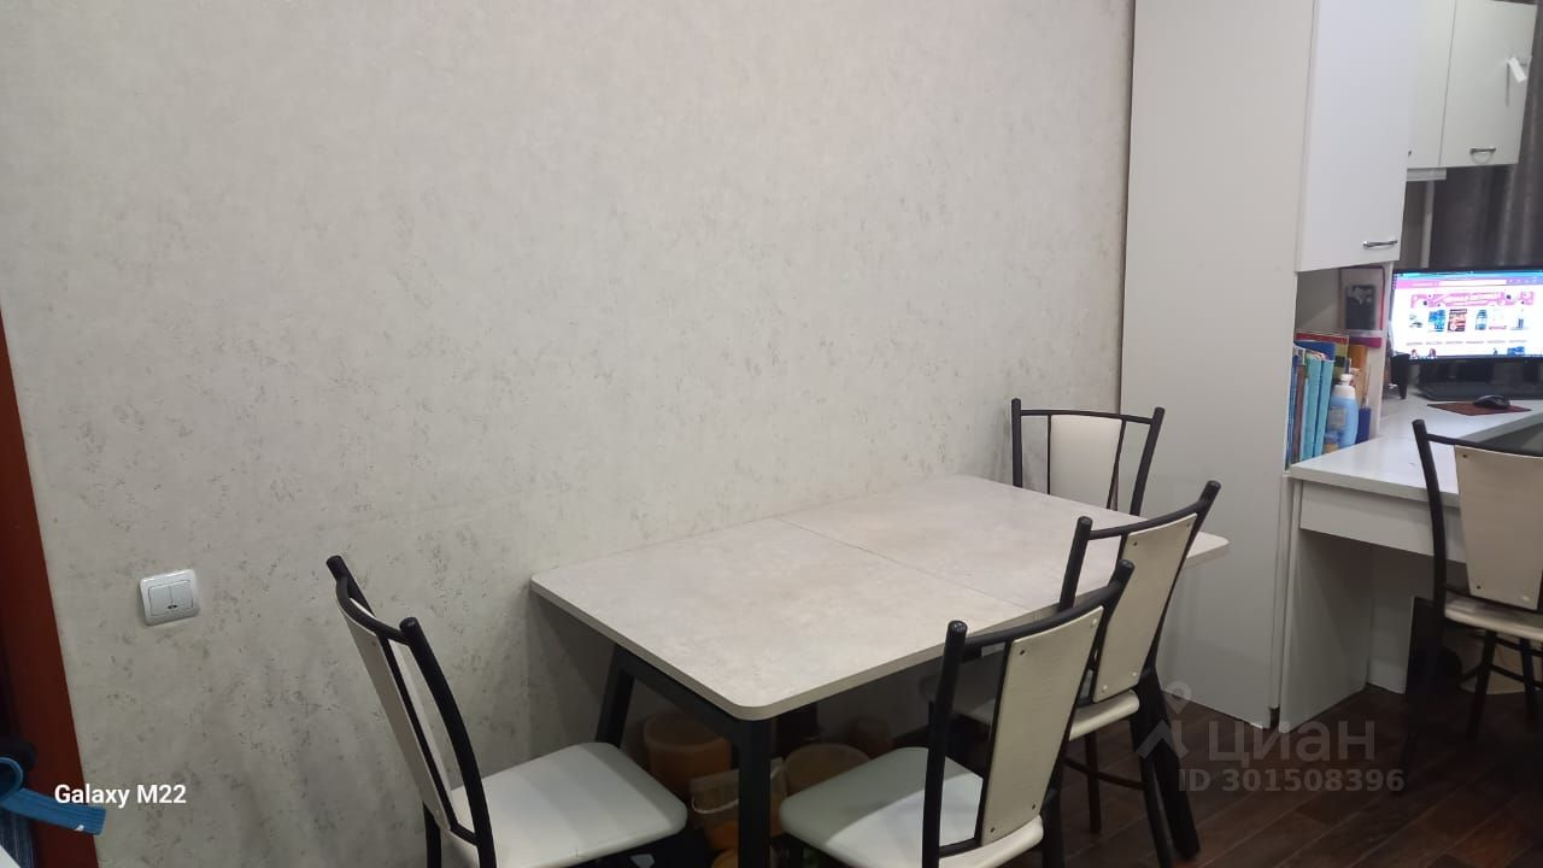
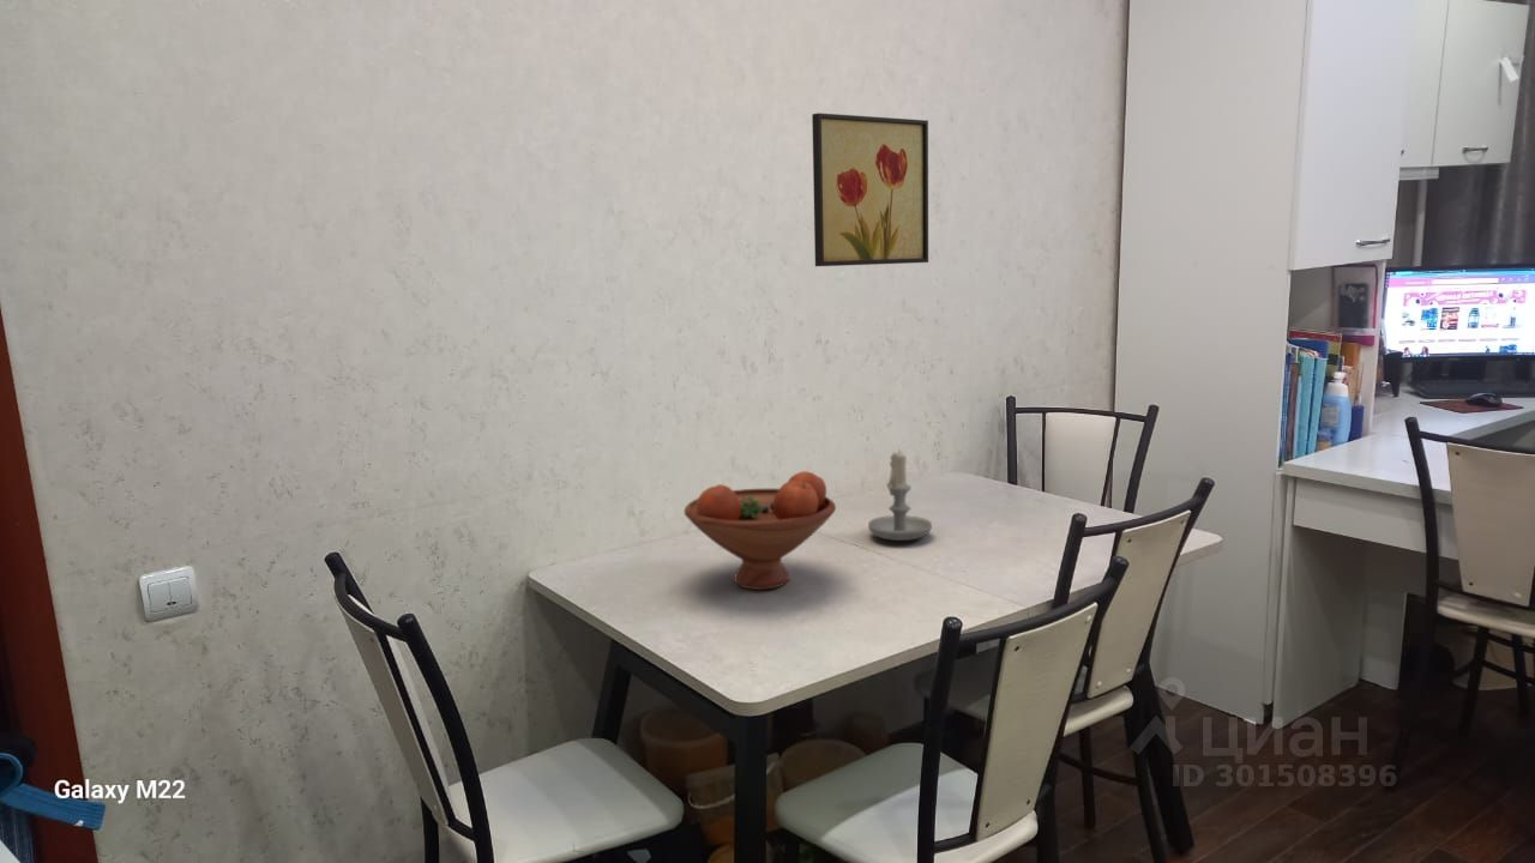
+ fruit bowl [682,470,837,591]
+ wall art [811,111,929,267]
+ candle [867,448,933,542]
